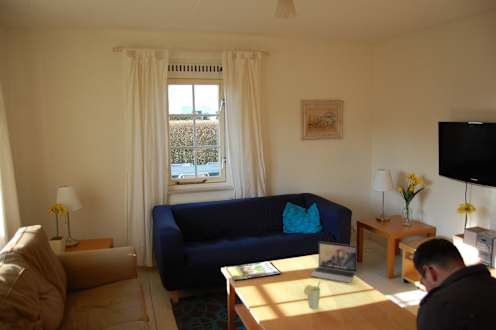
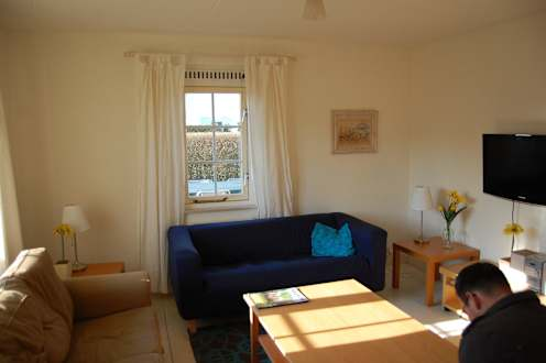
- laptop [309,241,358,283]
- cup [303,280,322,309]
